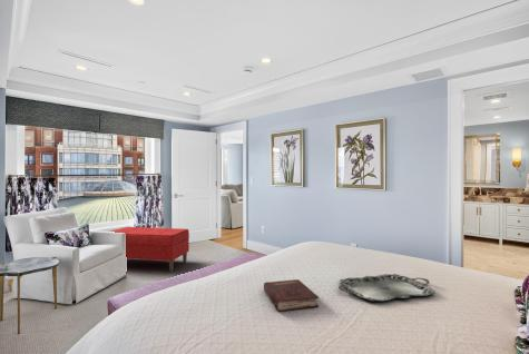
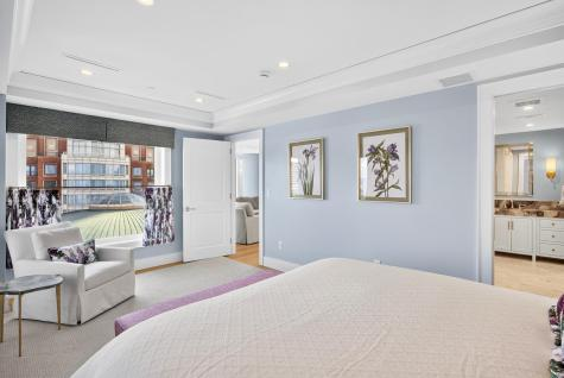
- bench [109,226,190,273]
- serving tray [337,273,435,302]
- hardback book [263,278,320,313]
